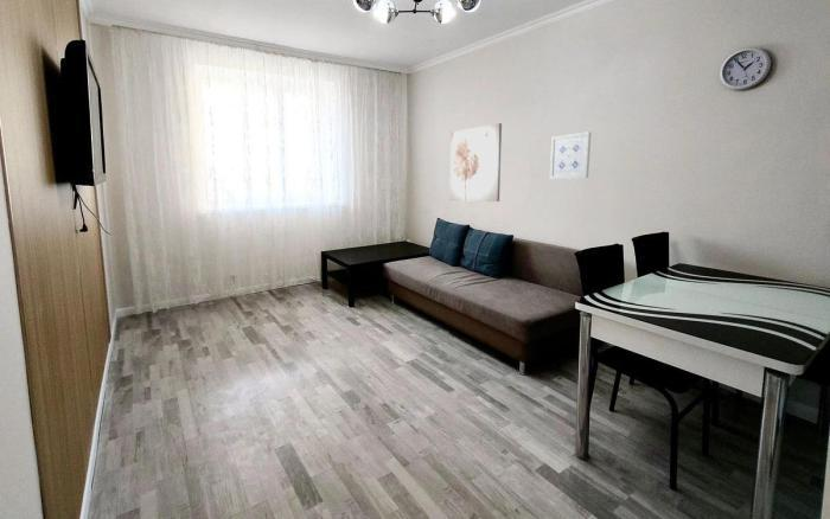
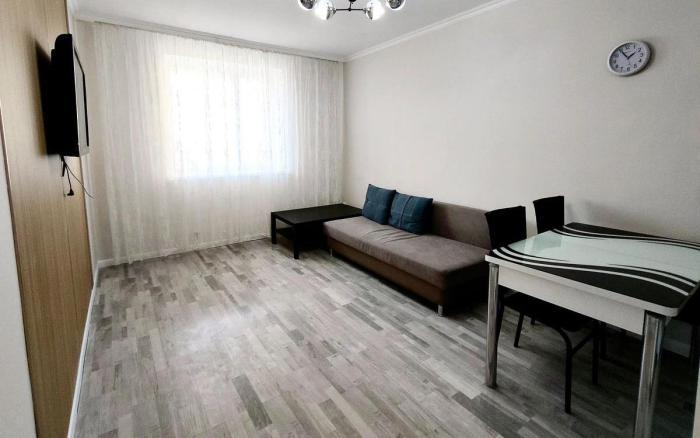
- wall art [449,122,503,203]
- wall art [549,130,592,180]
